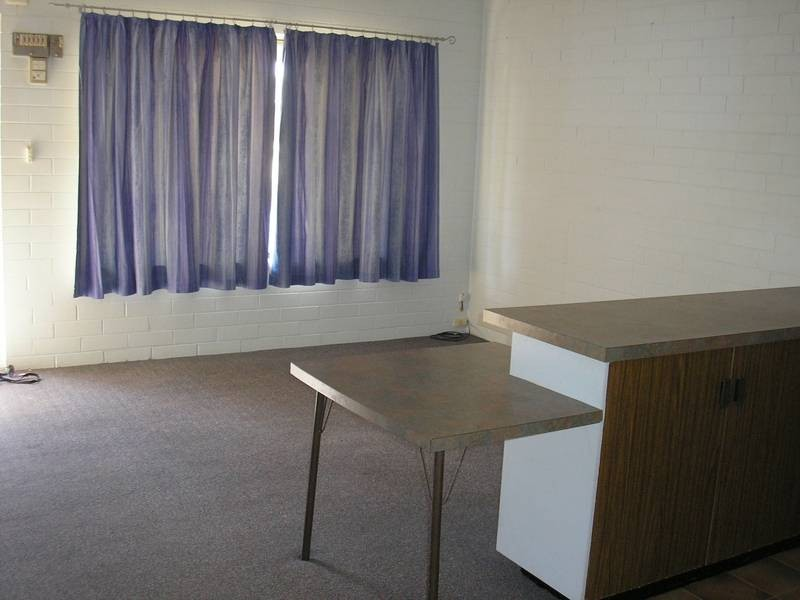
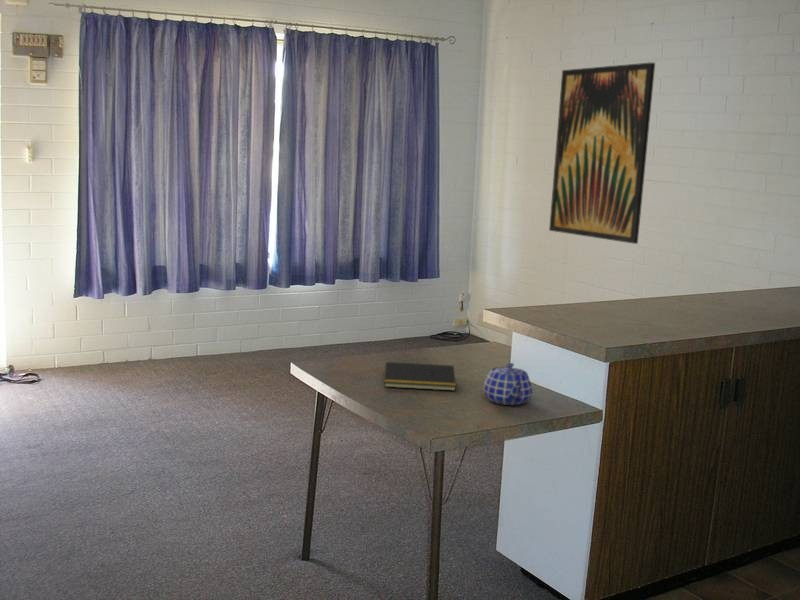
+ notepad [382,361,457,392]
+ wall art [548,61,656,245]
+ teapot [482,362,533,406]
